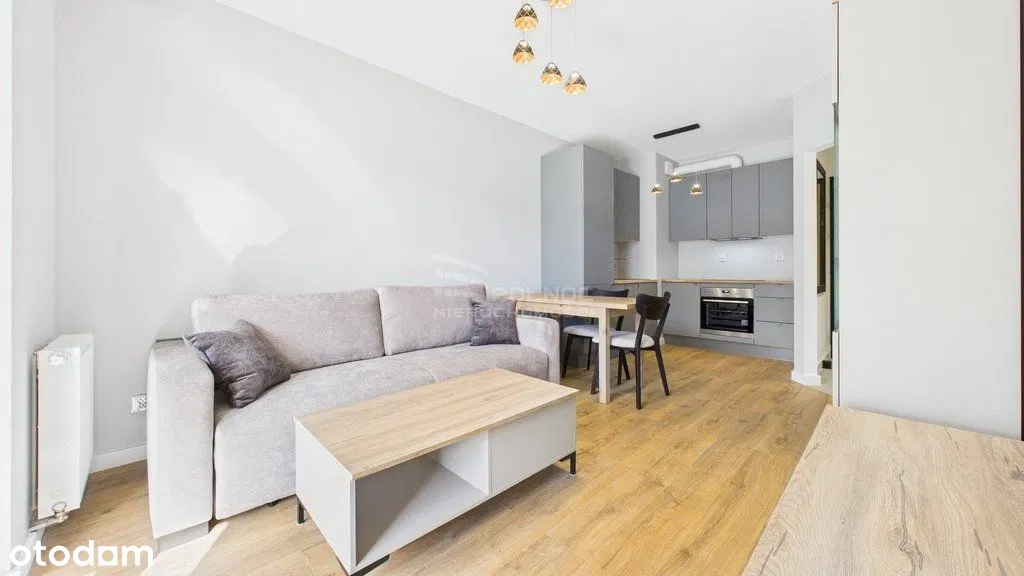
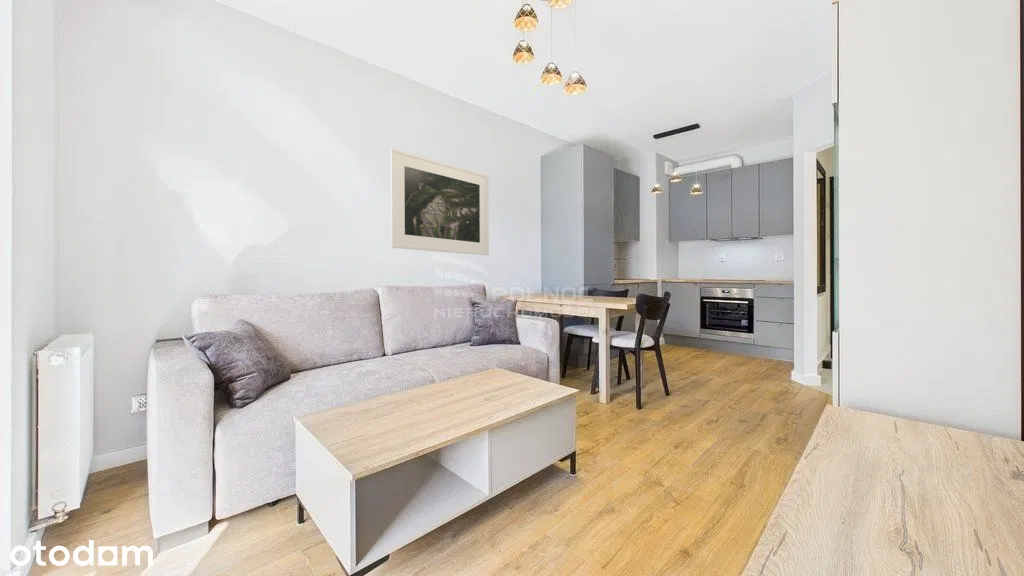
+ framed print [390,147,490,256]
